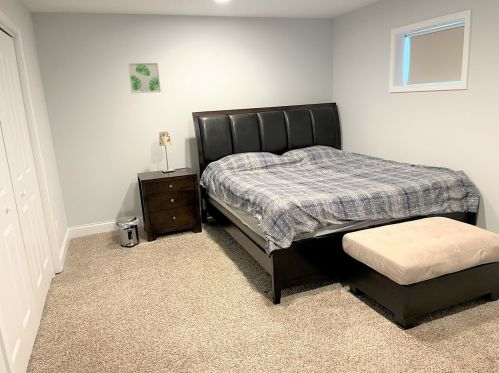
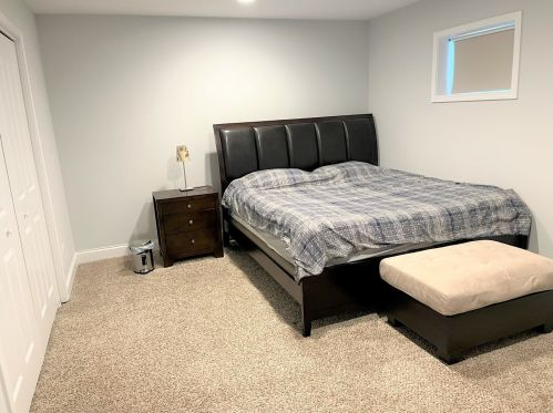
- wall art [127,62,162,94]
